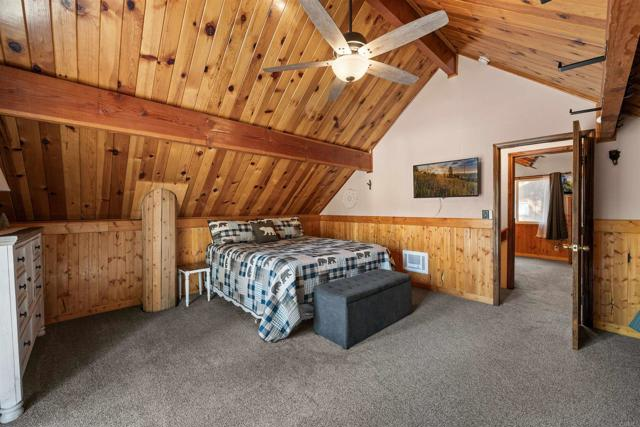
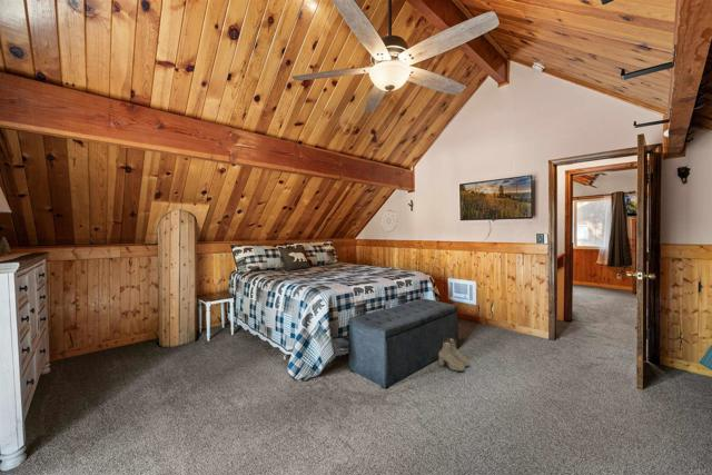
+ boots [437,337,471,373]
